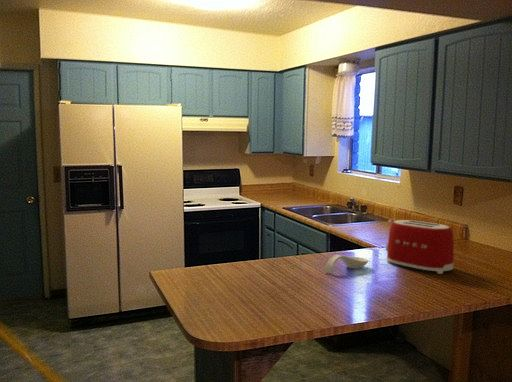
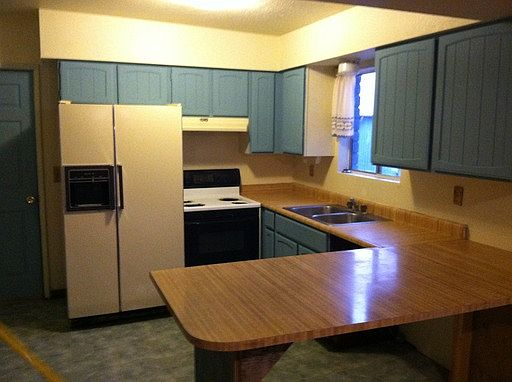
- spoon rest [324,254,369,275]
- toaster [385,218,455,275]
